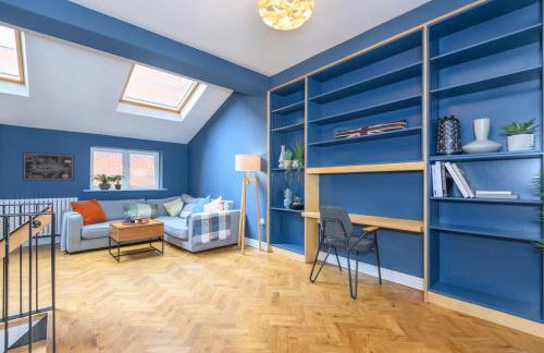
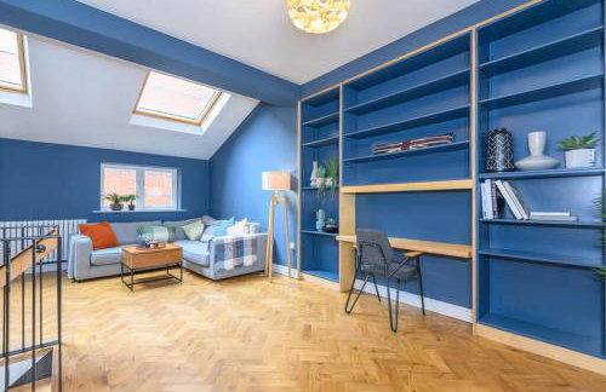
- wall art [22,151,75,182]
